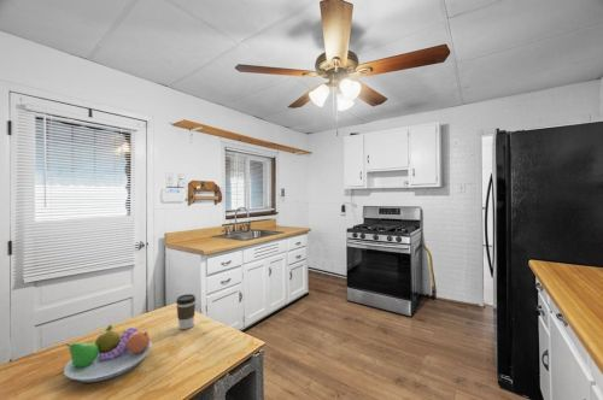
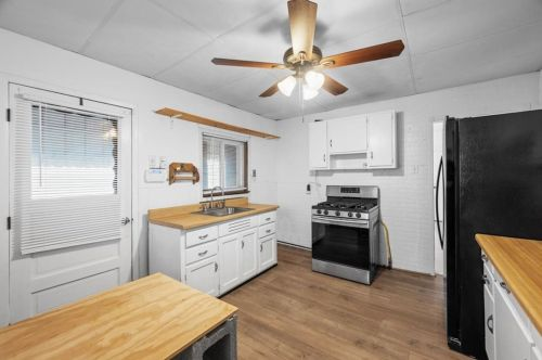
- coffee cup [175,293,197,330]
- fruit bowl [63,324,153,383]
